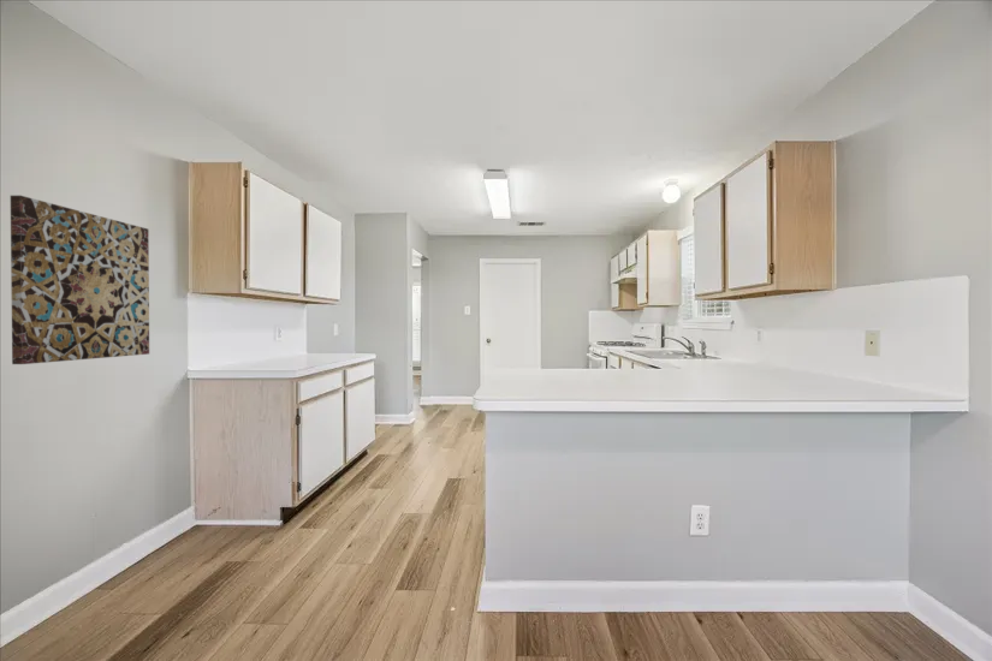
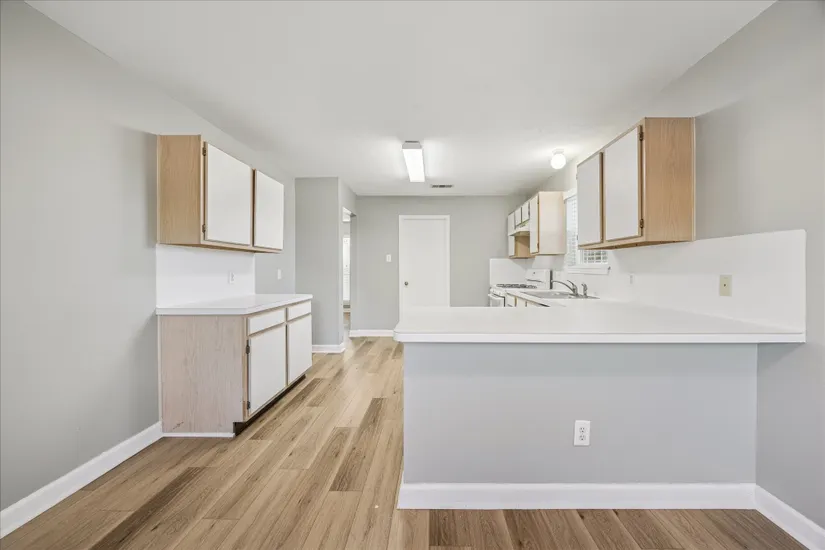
- wall art [10,195,150,365]
